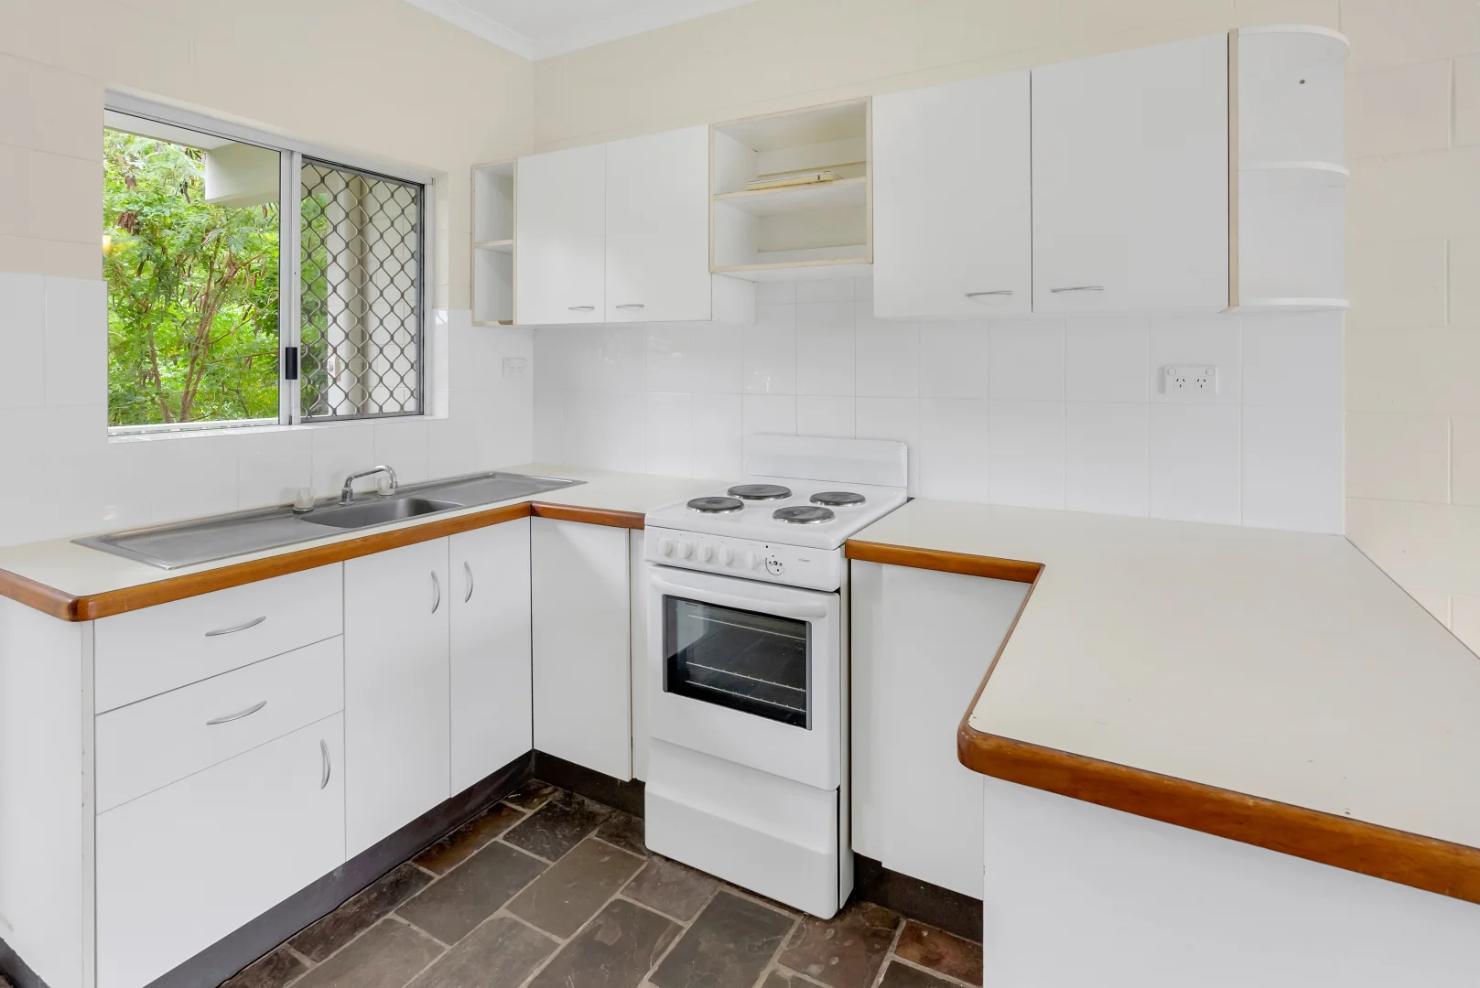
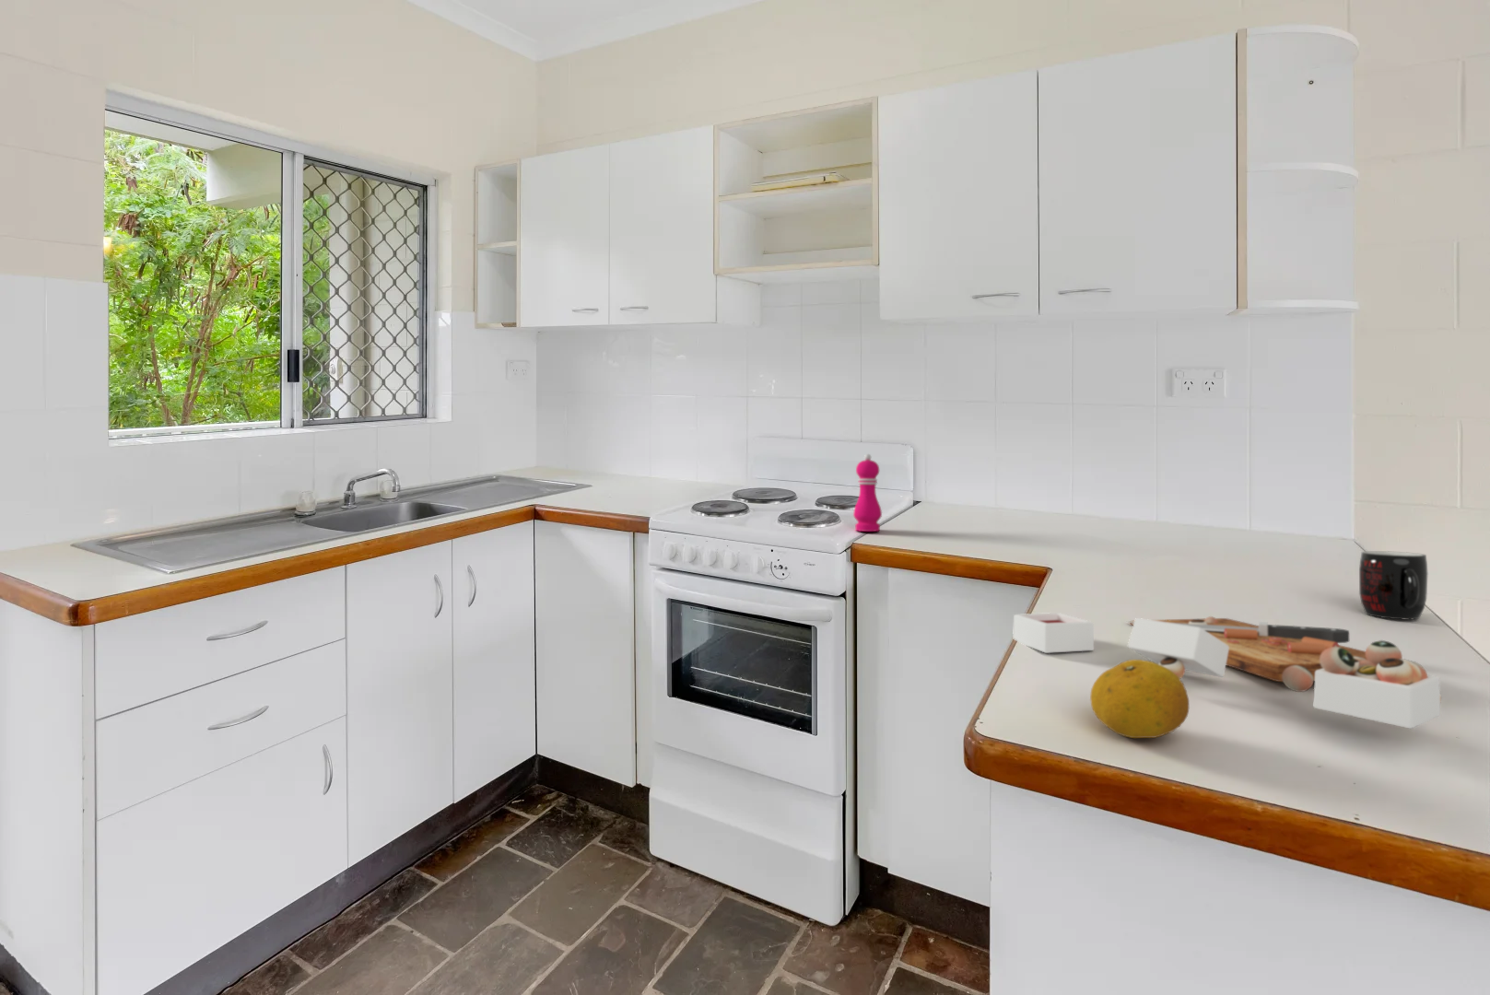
+ cutting board [1011,612,1442,730]
+ mug [1358,550,1429,621]
+ fruit [1089,659,1190,738]
+ pepper mill [853,453,883,533]
